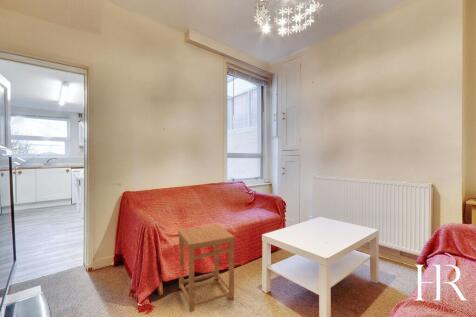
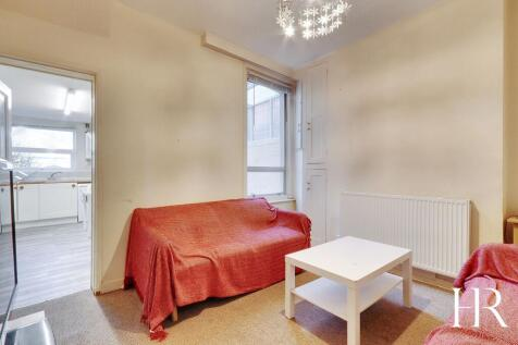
- side table [177,223,236,313]
